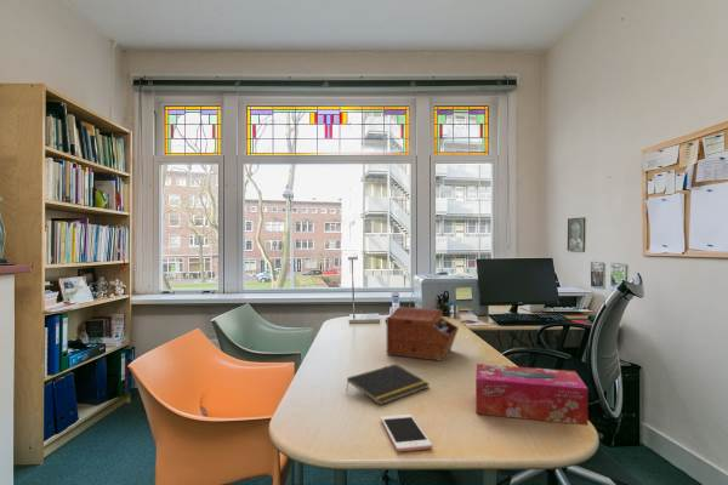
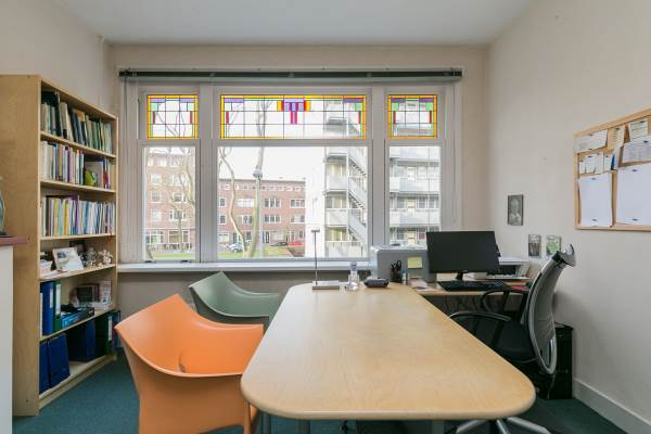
- notepad [345,363,431,406]
- sewing box [386,306,460,363]
- cell phone [380,413,433,452]
- tissue box [474,363,590,427]
